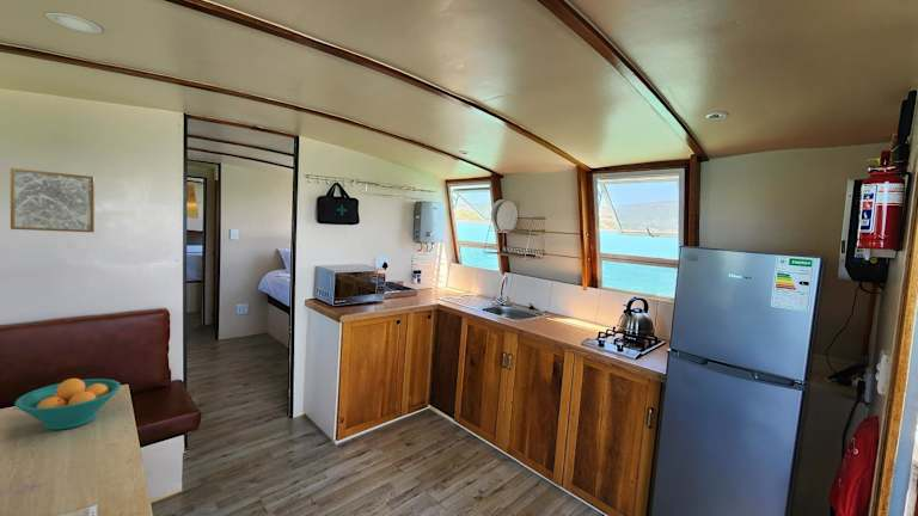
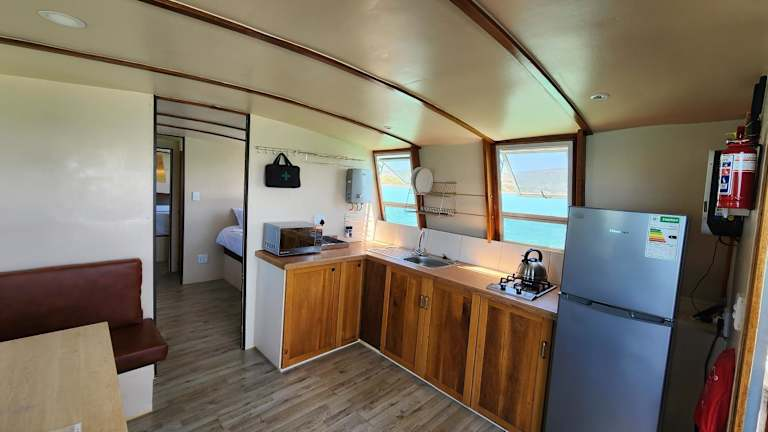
- fruit bowl [13,377,122,431]
- wall art [10,167,96,234]
